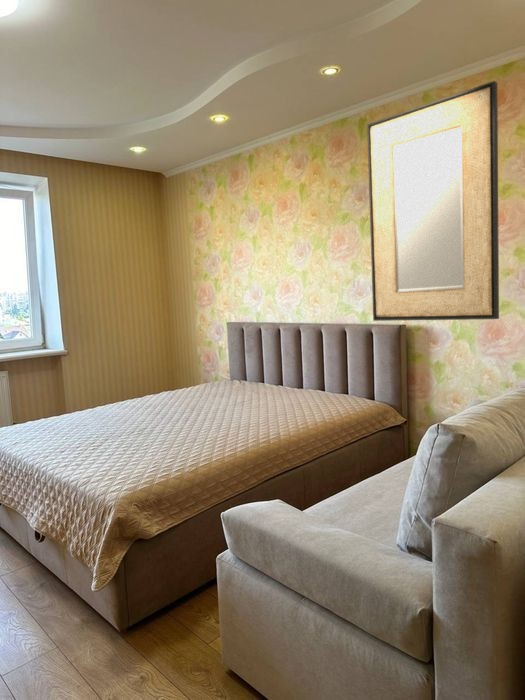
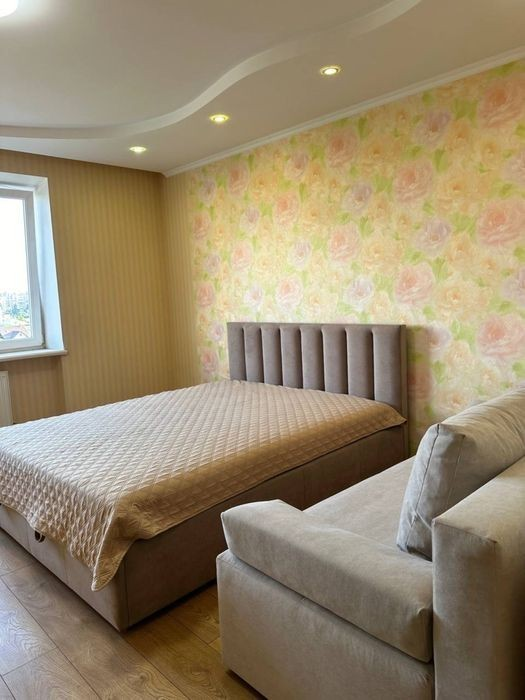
- home mirror [366,80,500,322]
